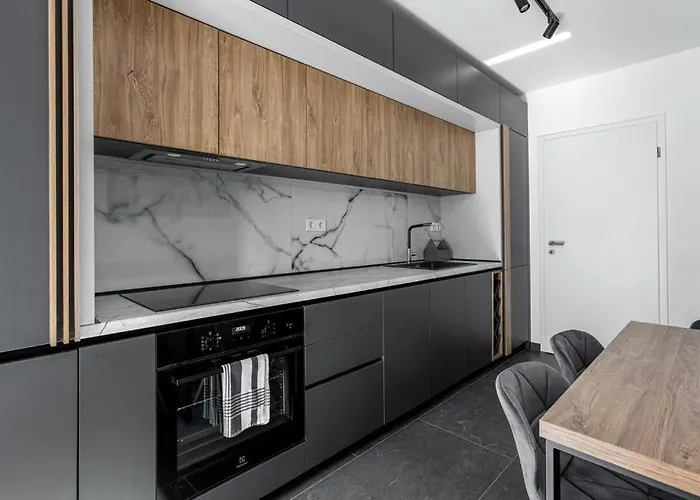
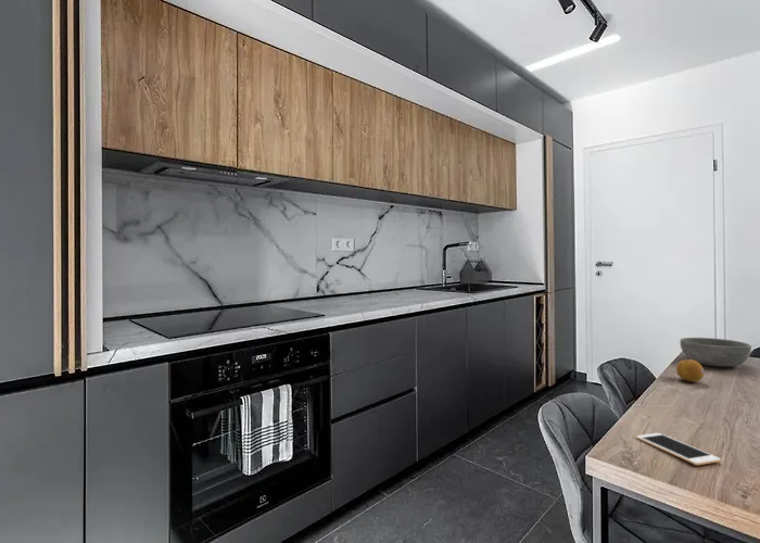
+ fruit [675,358,705,383]
+ bowl [679,337,752,368]
+ cell phone [635,432,722,466]
